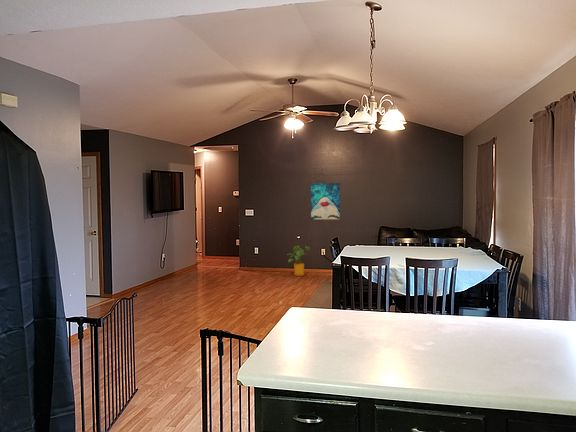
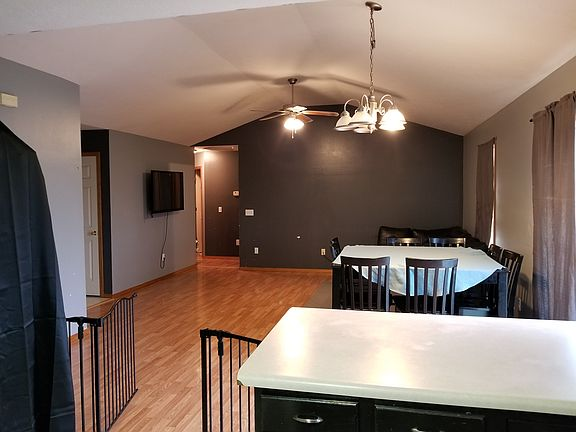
- wall art [310,182,341,220]
- house plant [286,245,311,277]
